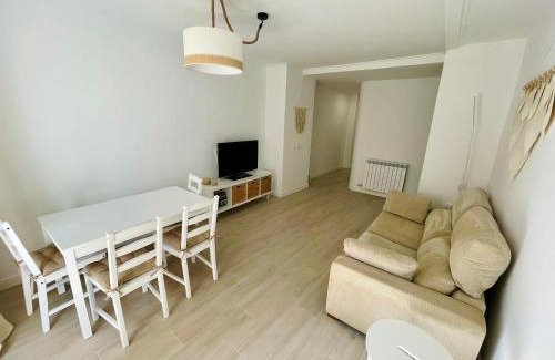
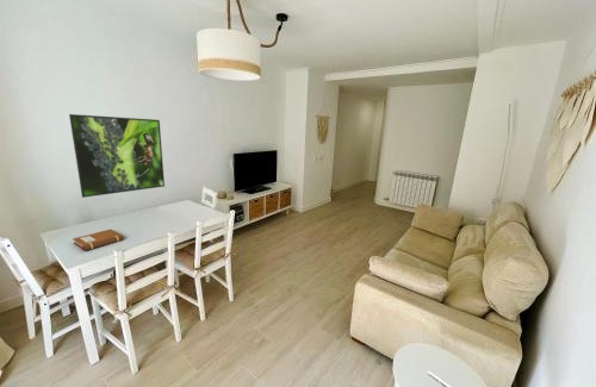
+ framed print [68,113,166,199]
+ notebook [72,229,125,251]
